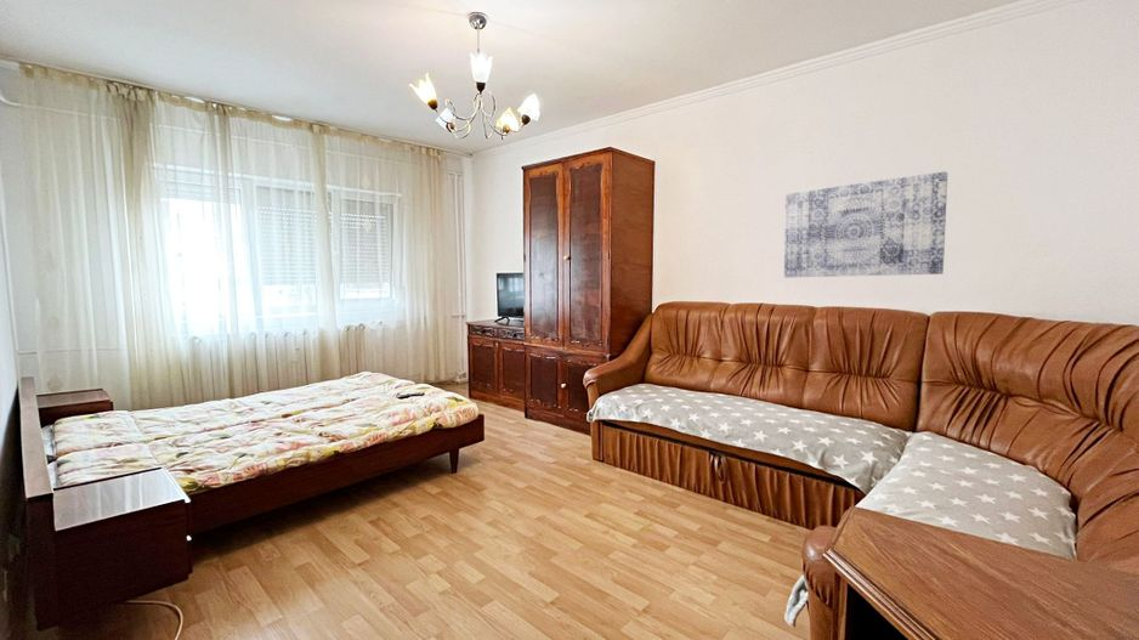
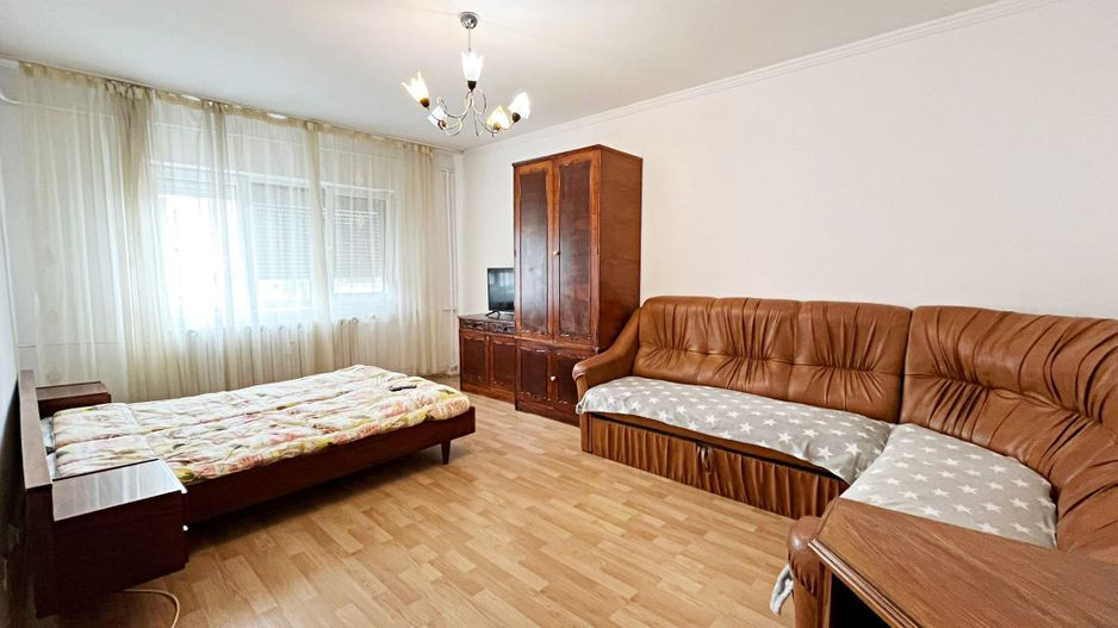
- wall art [783,170,948,278]
